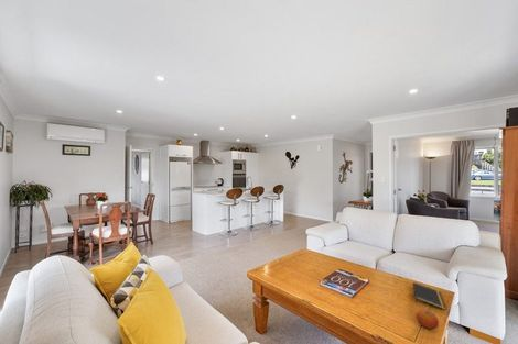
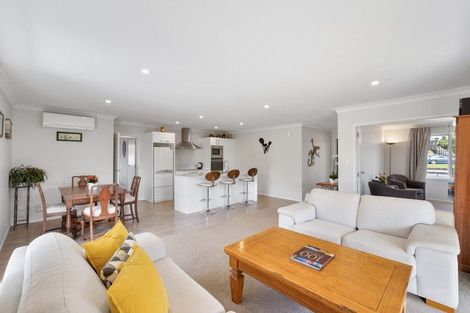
- notepad [412,281,447,311]
- fruit [414,309,440,330]
